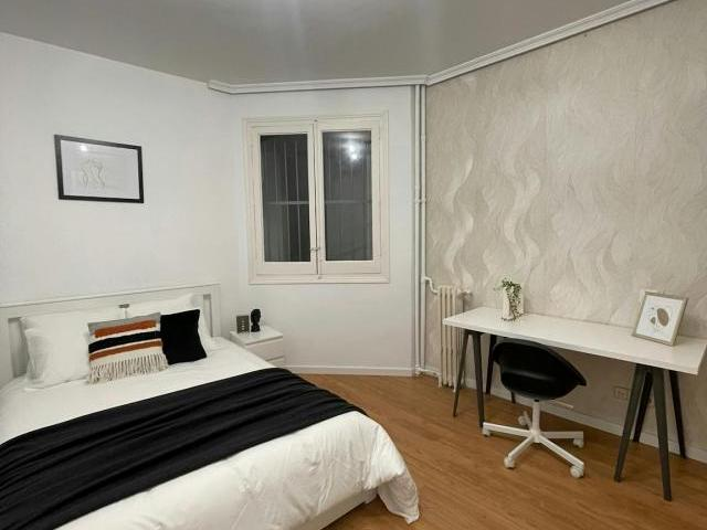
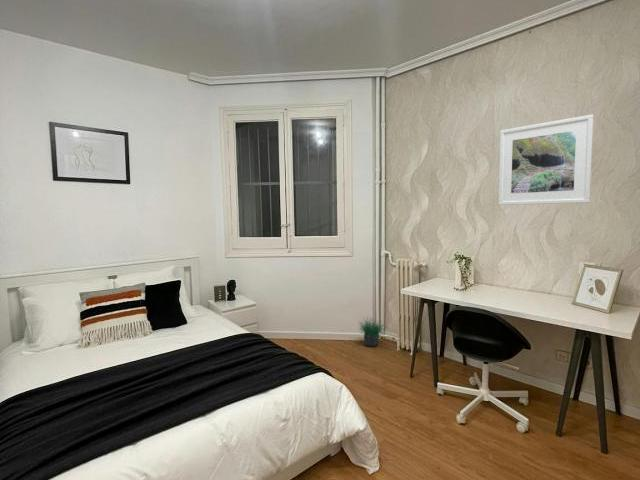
+ potted plant [357,312,386,347]
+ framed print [498,114,594,206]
